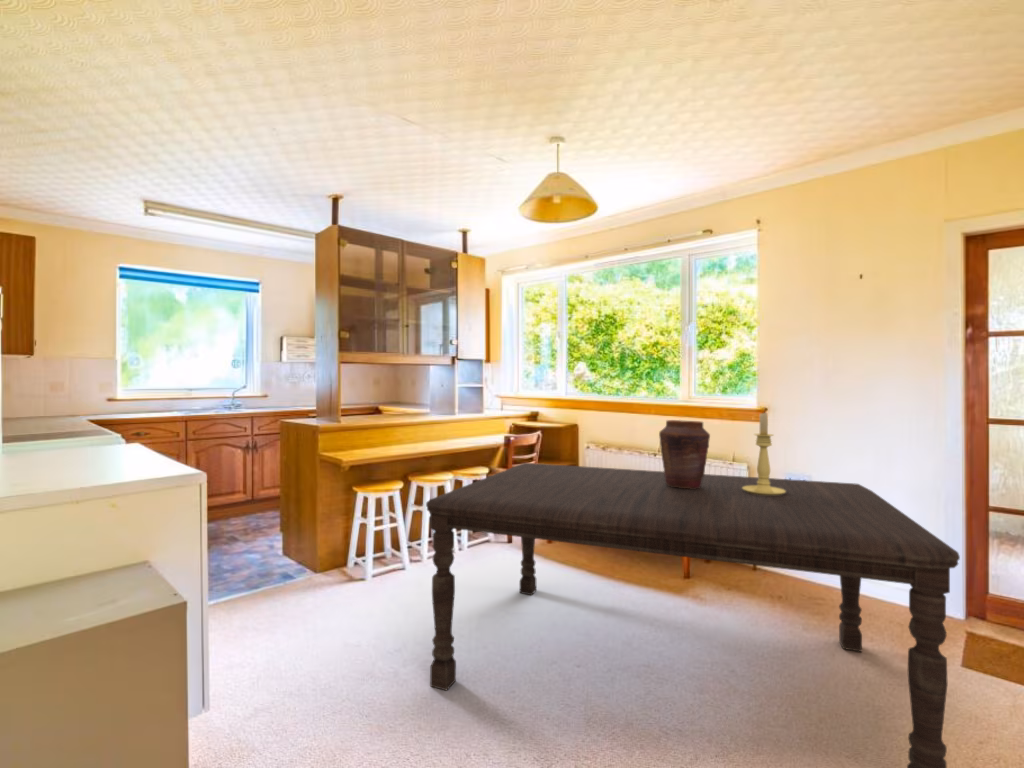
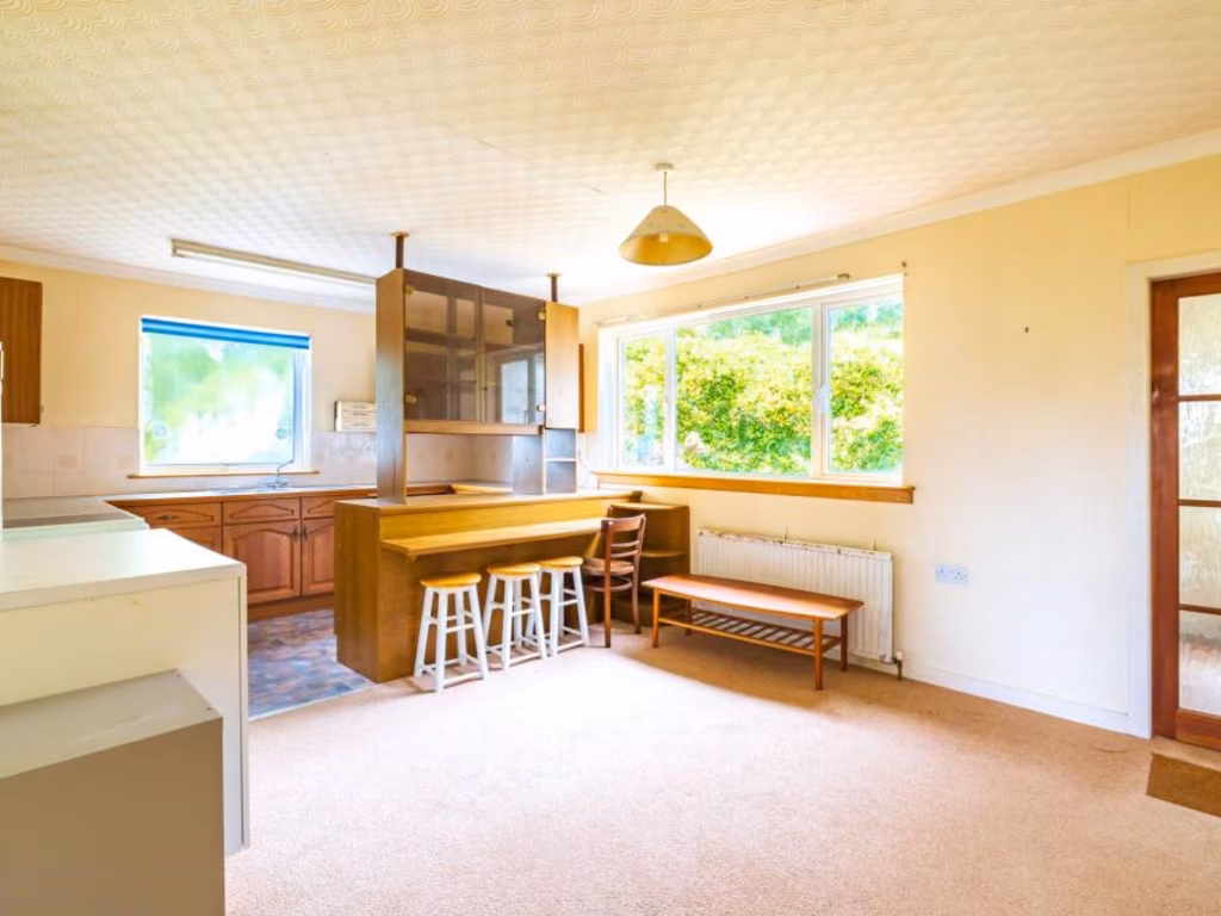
- dining table [425,462,961,768]
- candle holder [742,411,786,495]
- vase [658,419,711,489]
